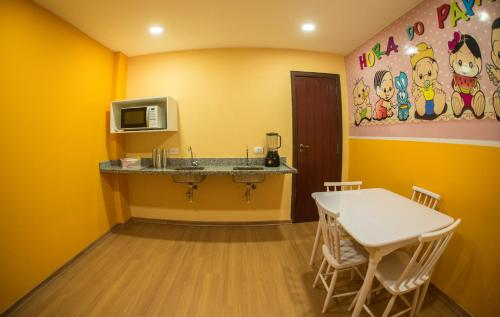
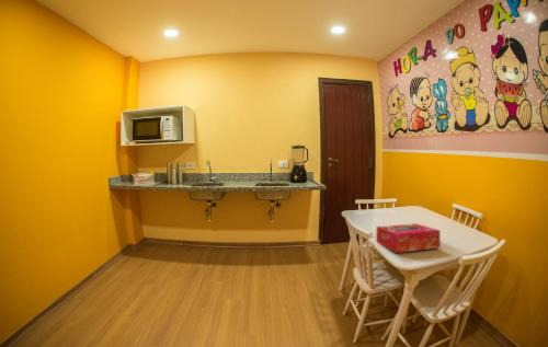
+ tissue box [376,222,442,254]
